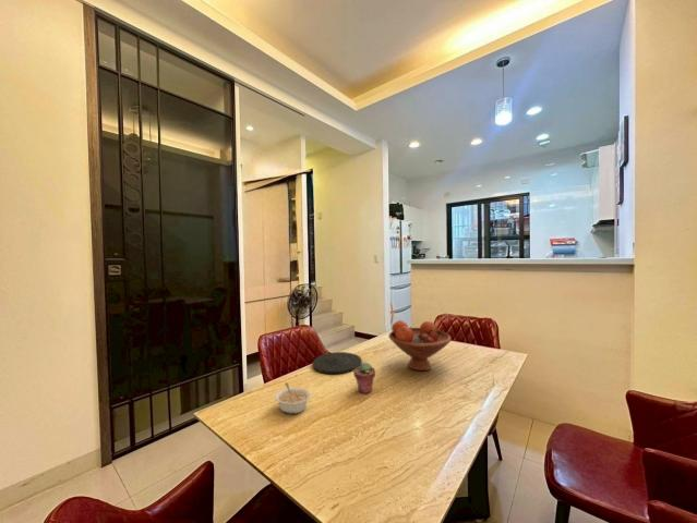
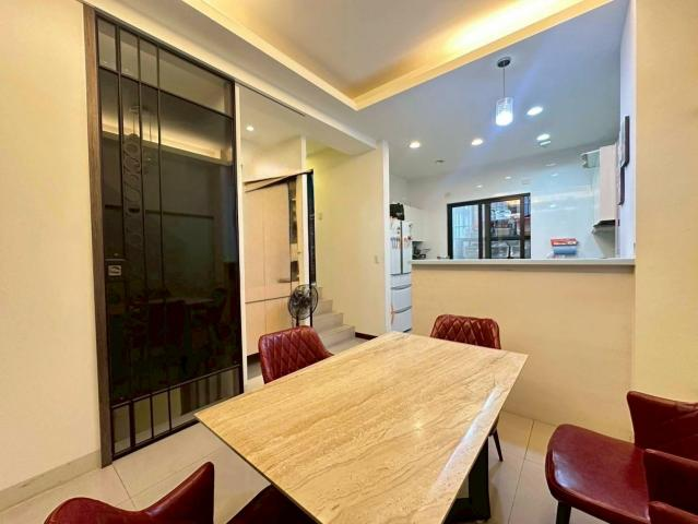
- potted succulent [352,361,376,394]
- fruit bowl [387,319,453,372]
- plate [312,351,363,375]
- legume [274,381,312,415]
